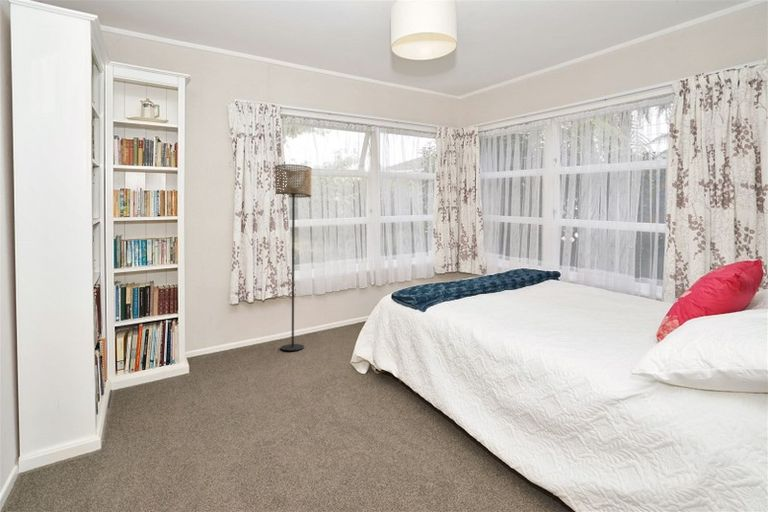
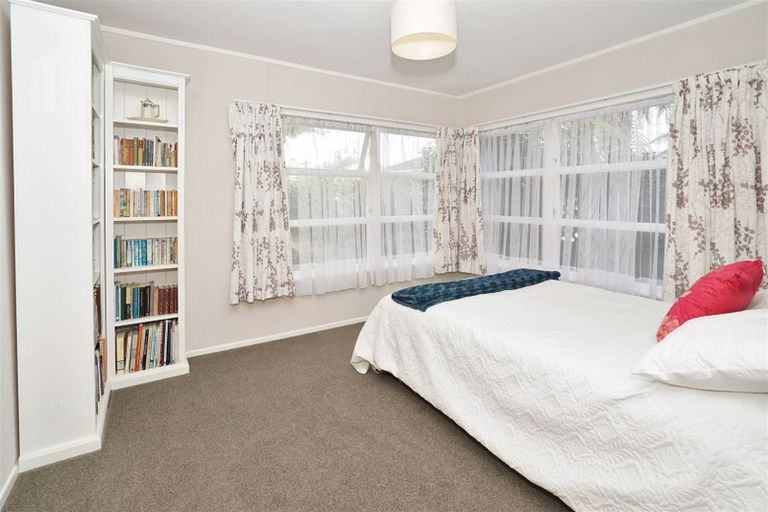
- floor lamp [274,163,313,352]
